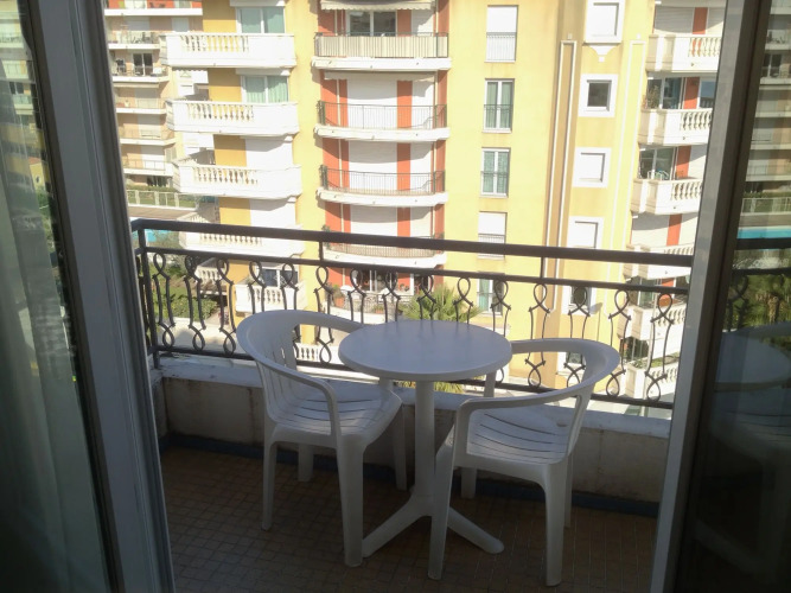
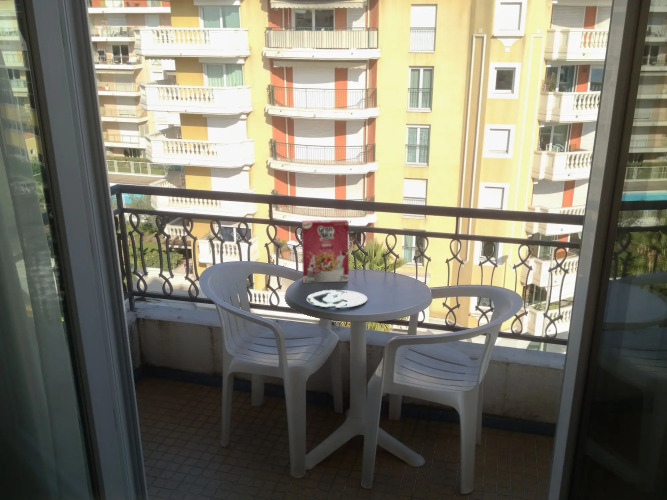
+ cereal box [301,219,350,284]
+ plate [305,289,368,309]
